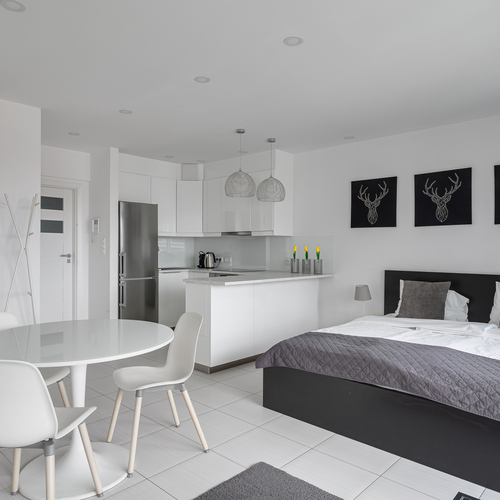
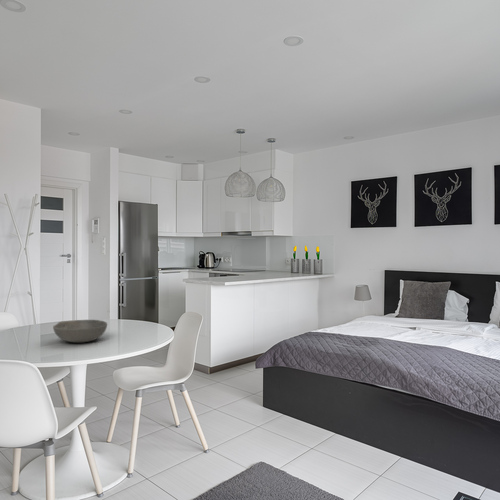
+ bowl [52,319,108,343]
